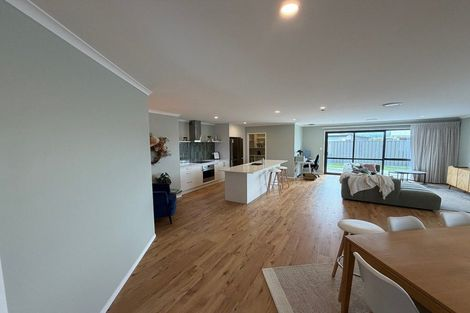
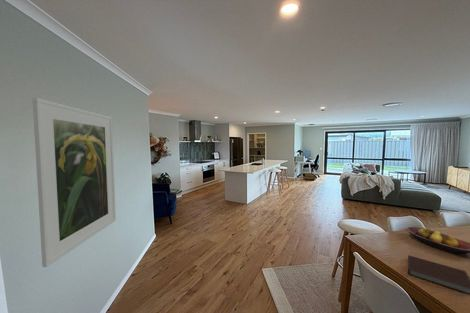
+ notebook [407,254,470,295]
+ fruit bowl [405,226,470,255]
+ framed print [32,97,117,268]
